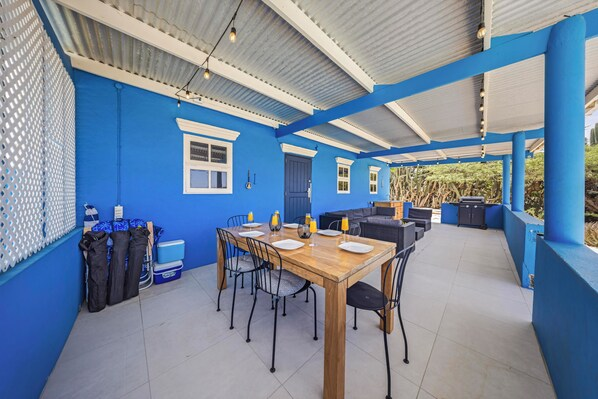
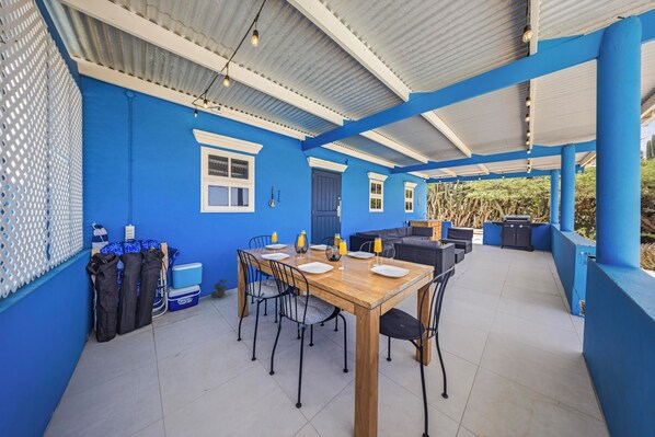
+ potted plant [205,278,232,300]
